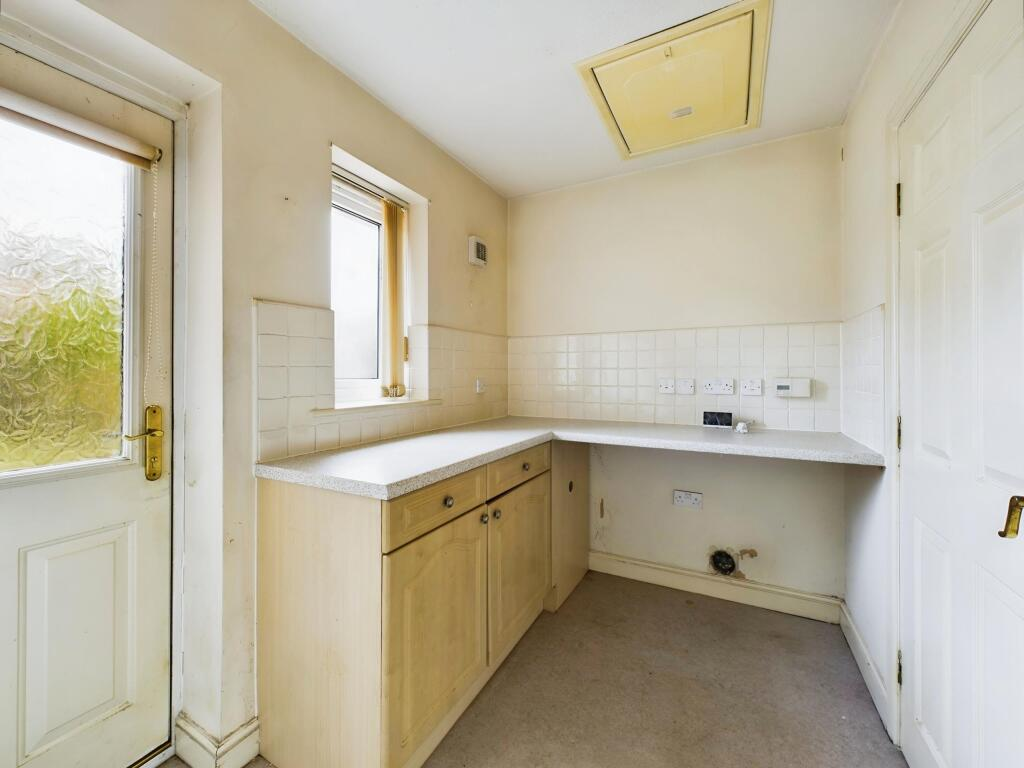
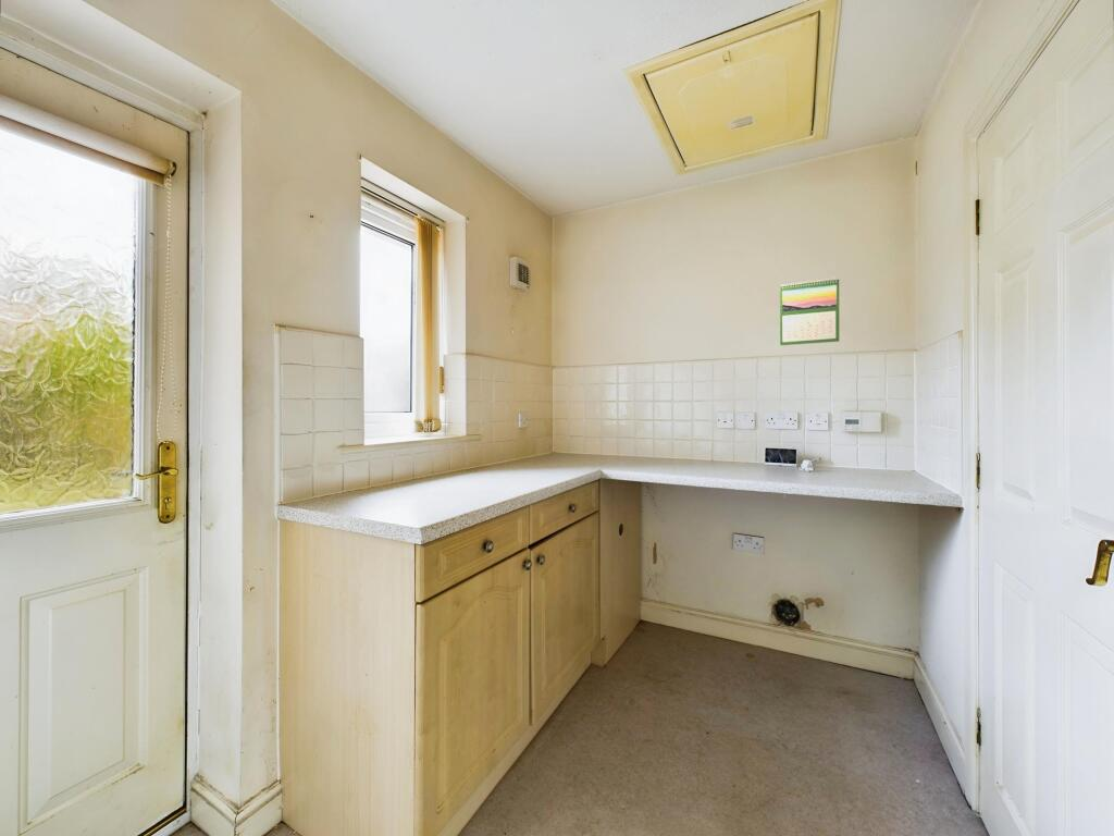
+ calendar [779,276,840,346]
